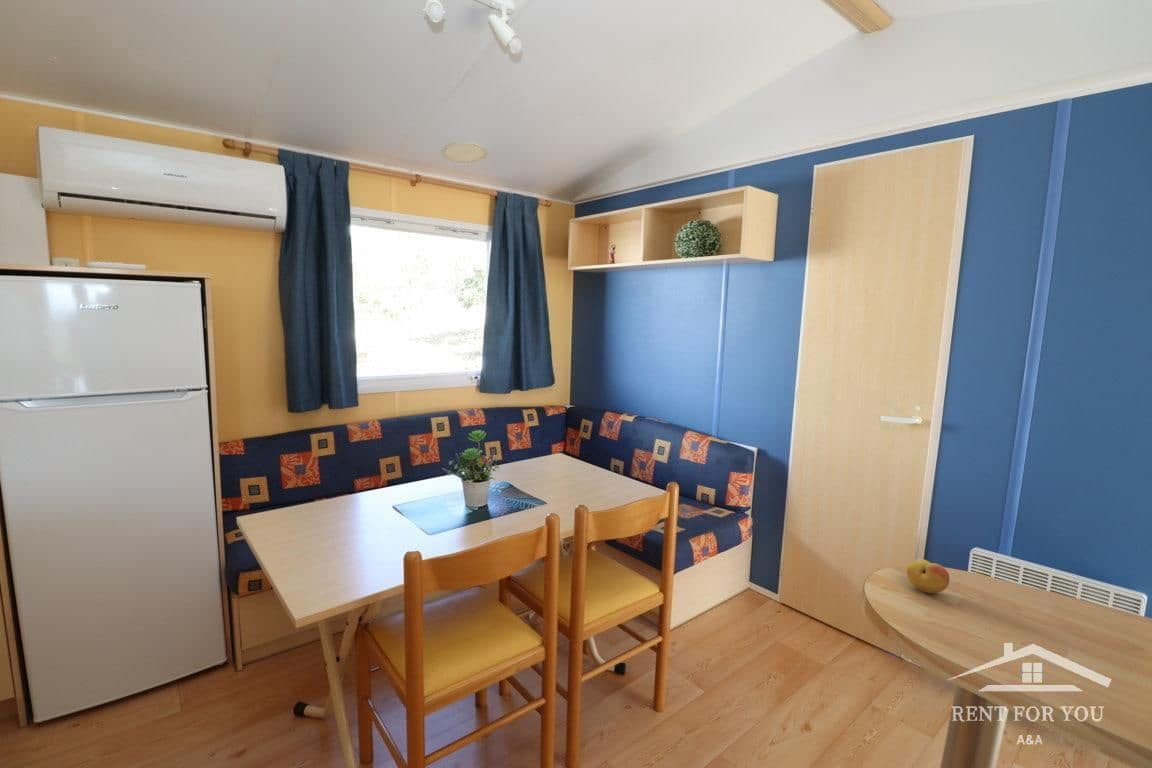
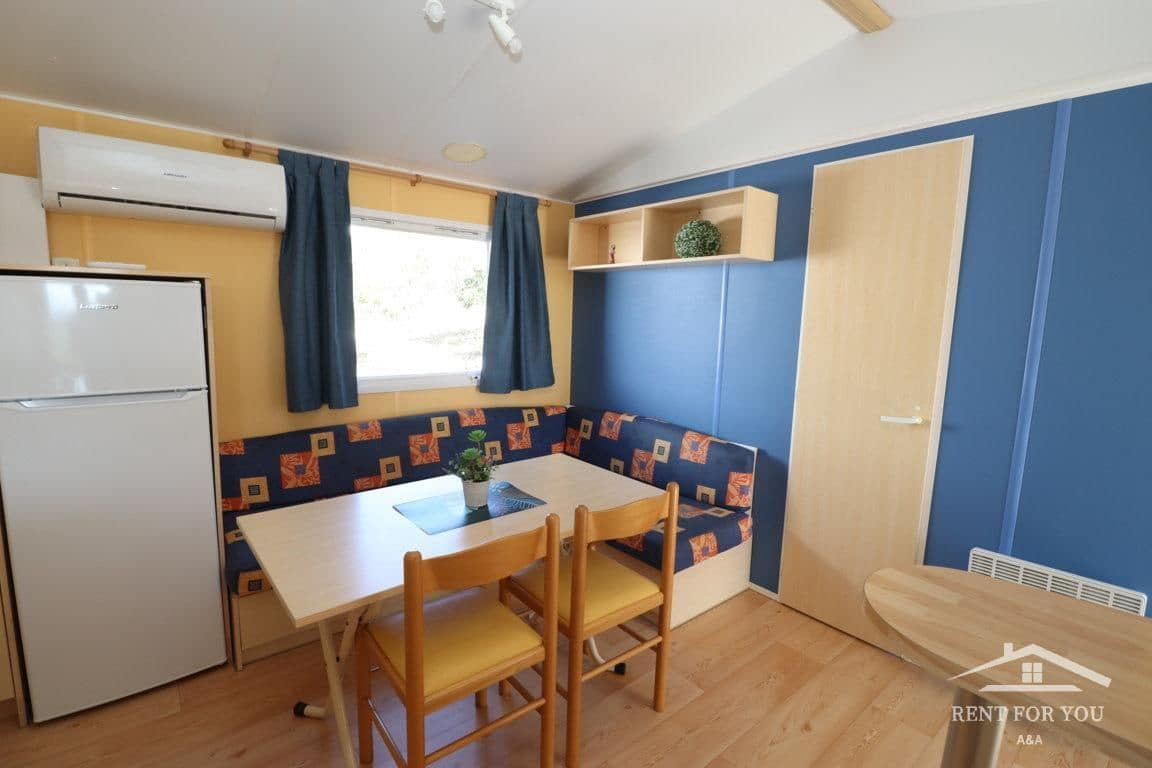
- fruit [906,558,950,594]
